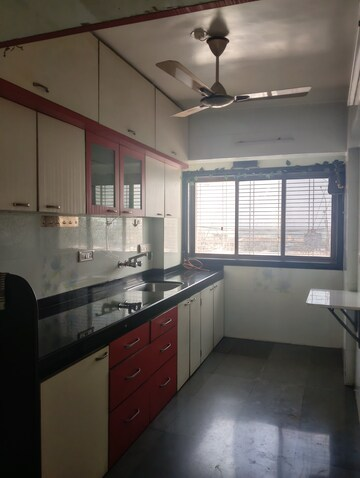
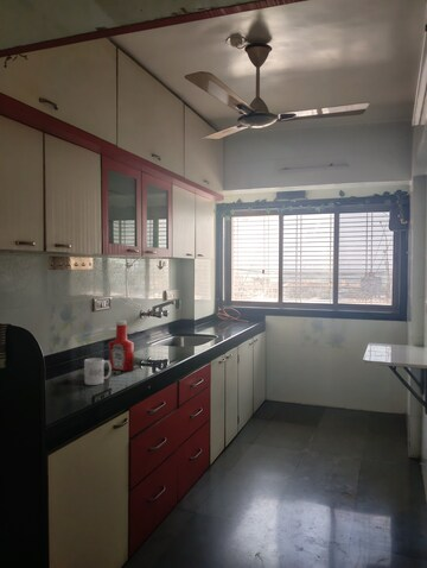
+ soap bottle [108,320,135,372]
+ mug [83,356,113,386]
